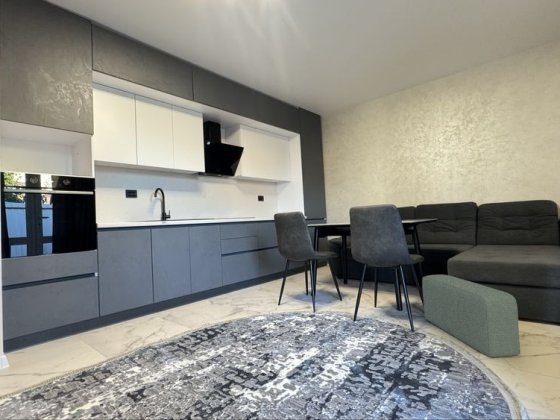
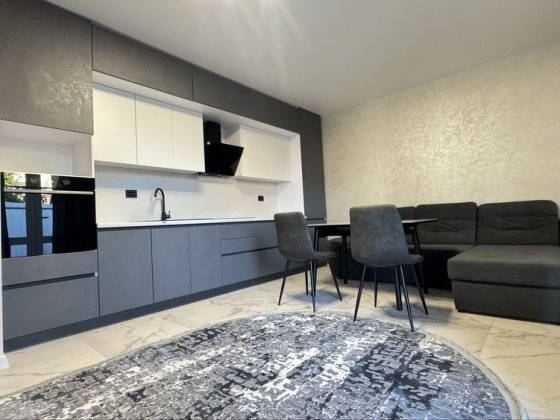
- pouf [421,274,521,358]
